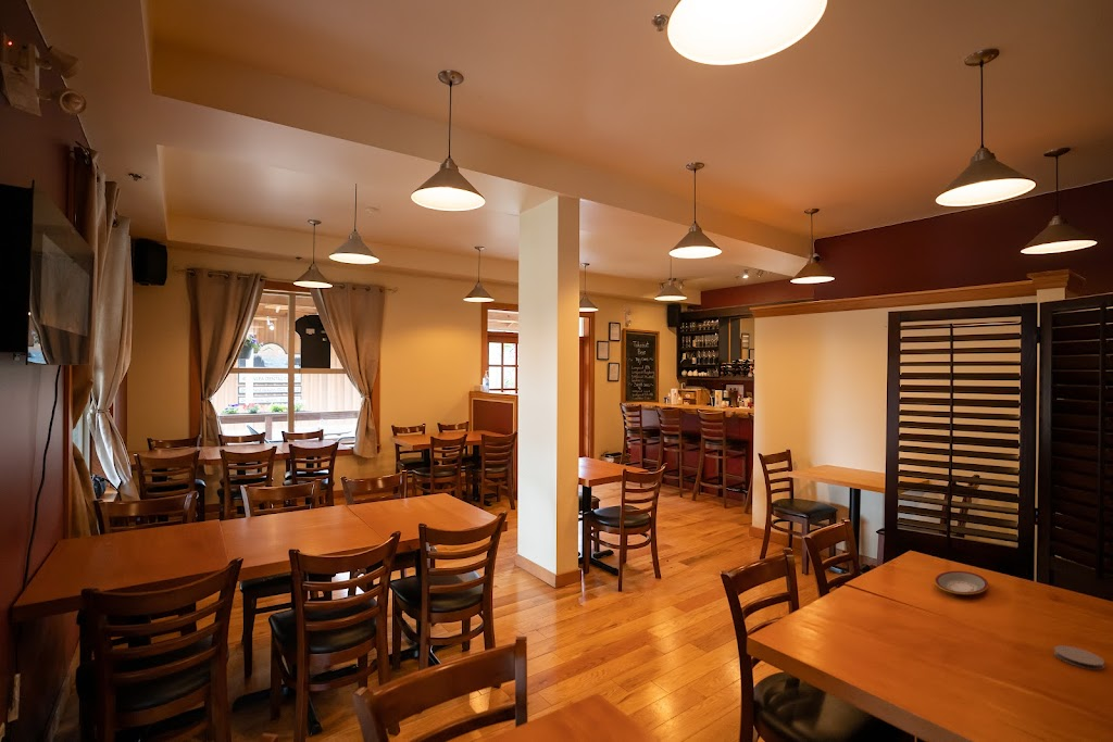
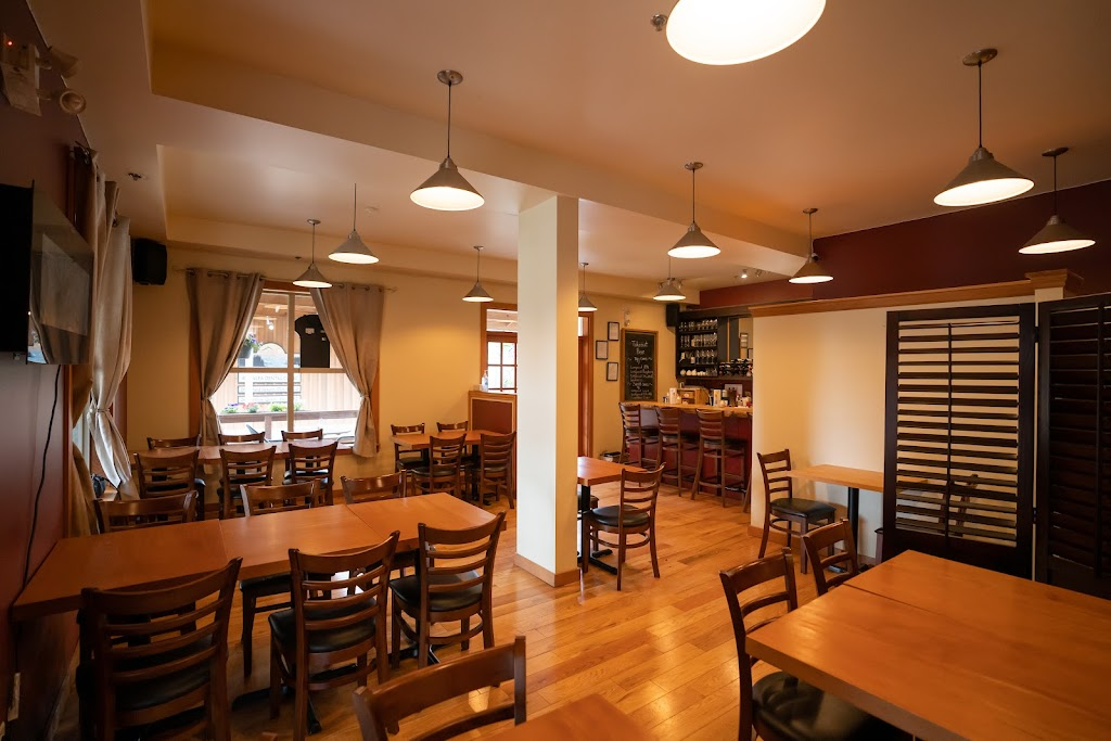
- coaster [1053,644,1105,671]
- plate [934,570,989,595]
